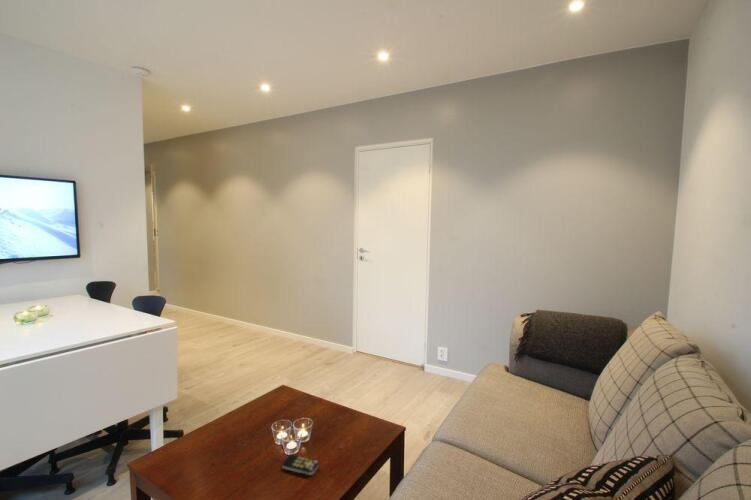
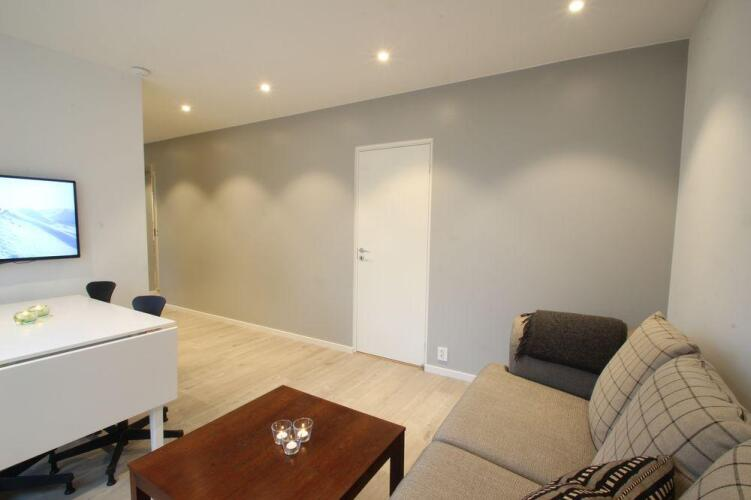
- remote control [281,454,320,476]
